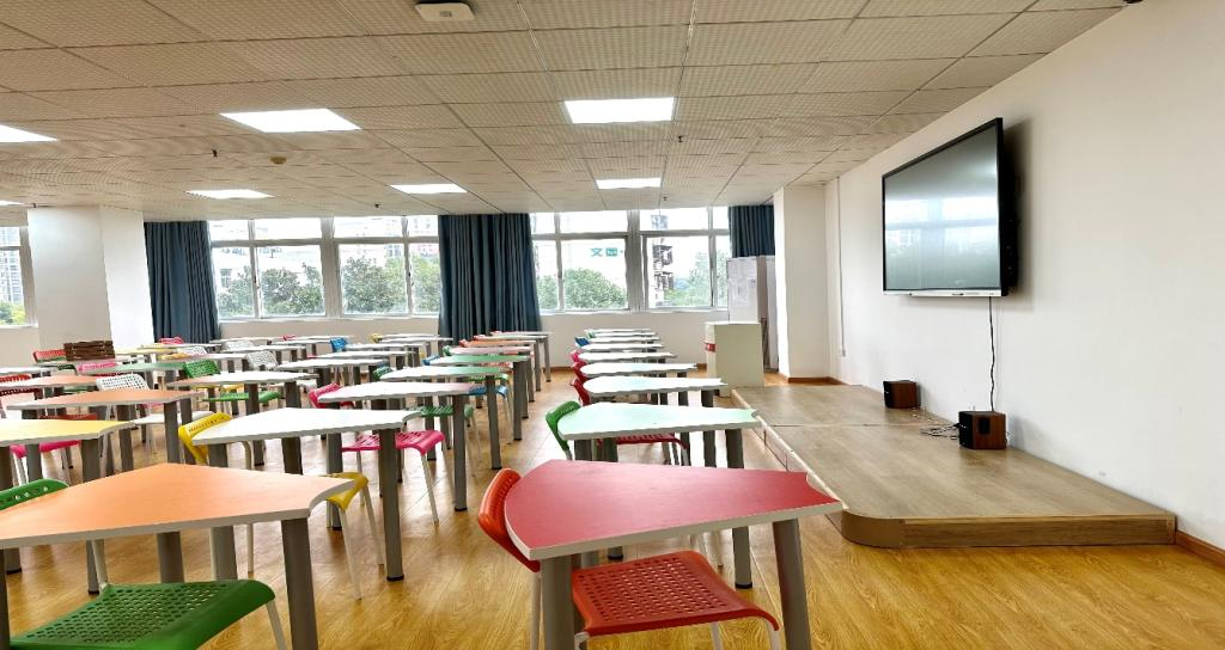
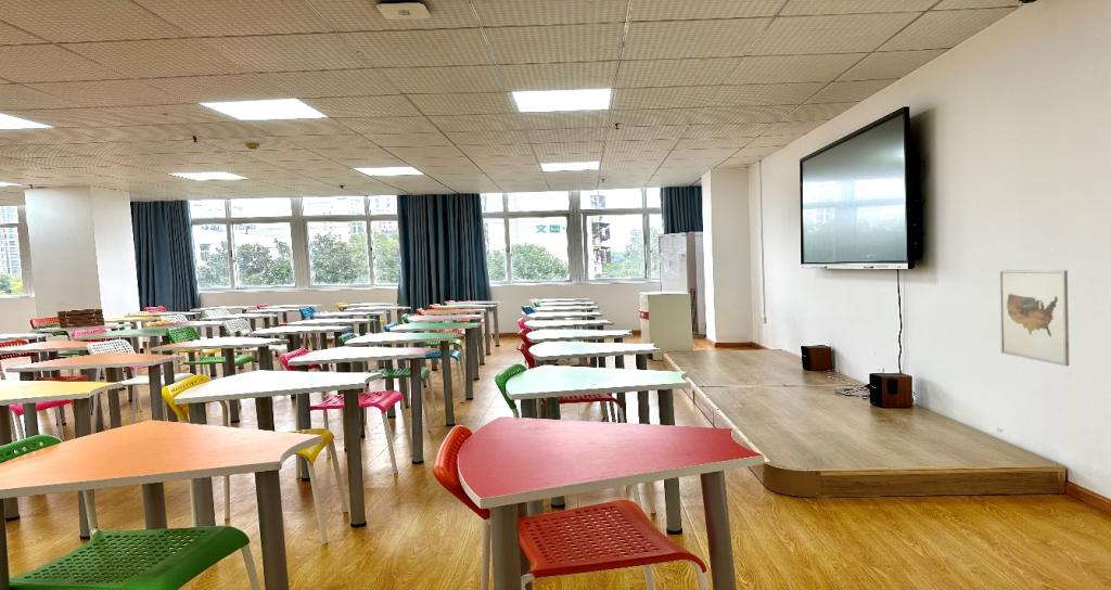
+ wall art [998,269,1070,368]
